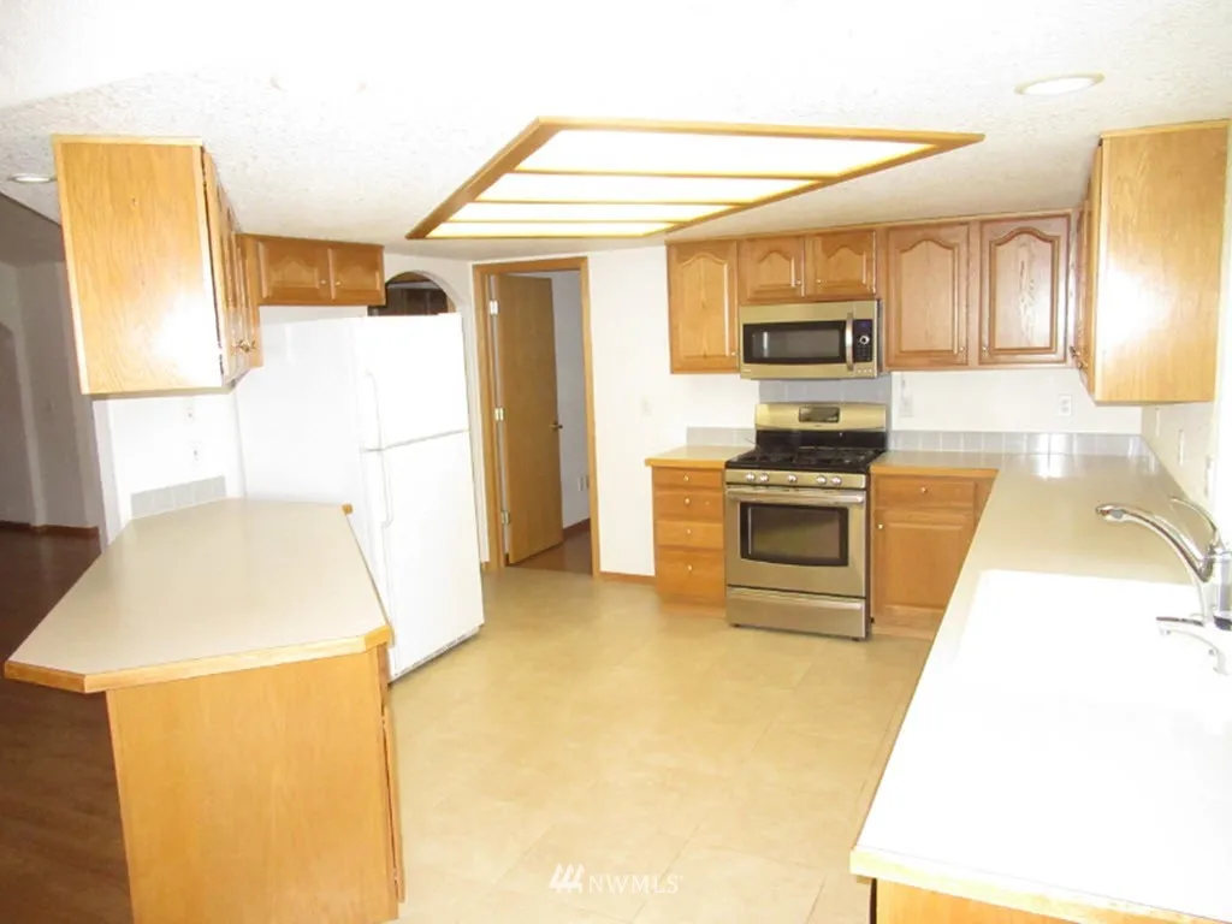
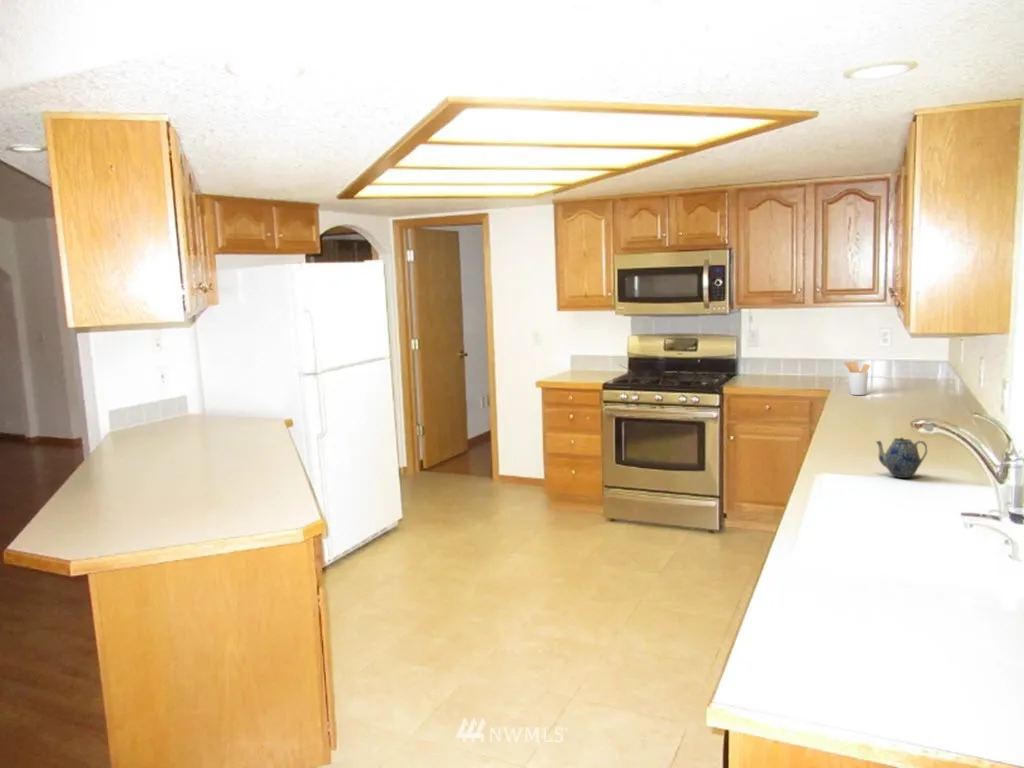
+ utensil holder [843,360,871,396]
+ teapot [875,436,928,479]
